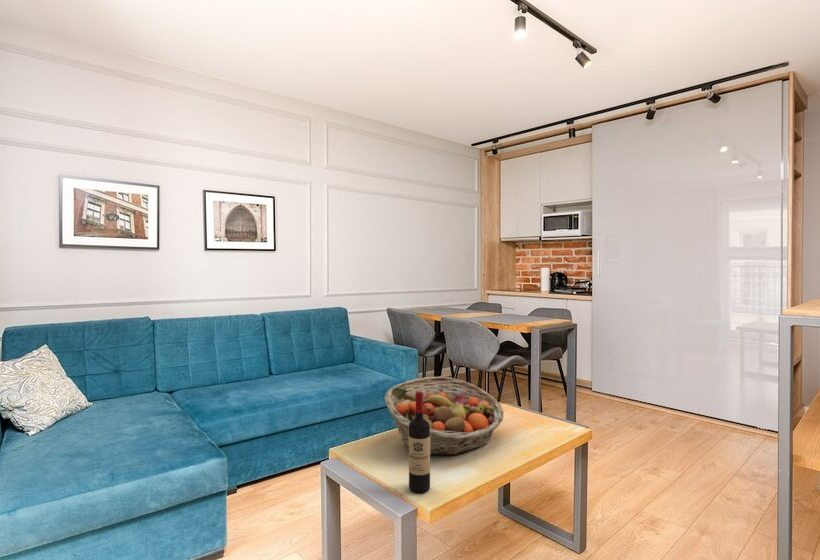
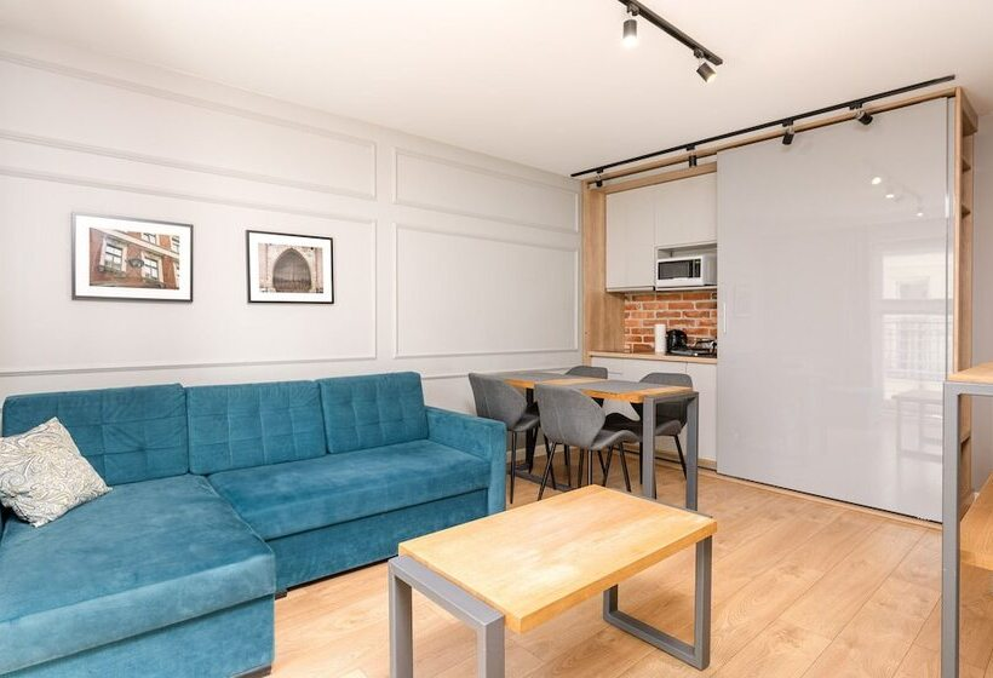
- wine bottle [408,392,431,494]
- fruit basket [384,376,505,456]
